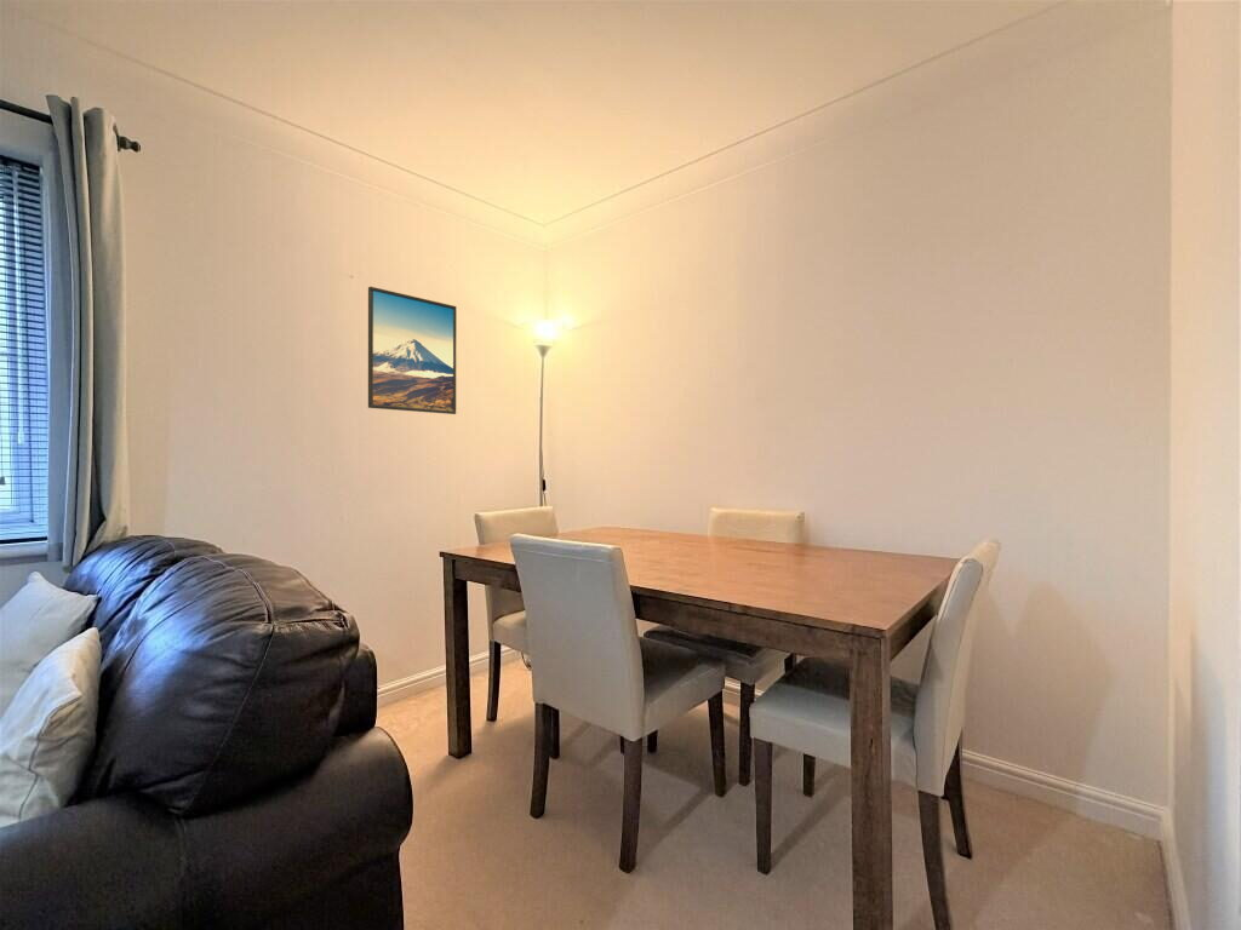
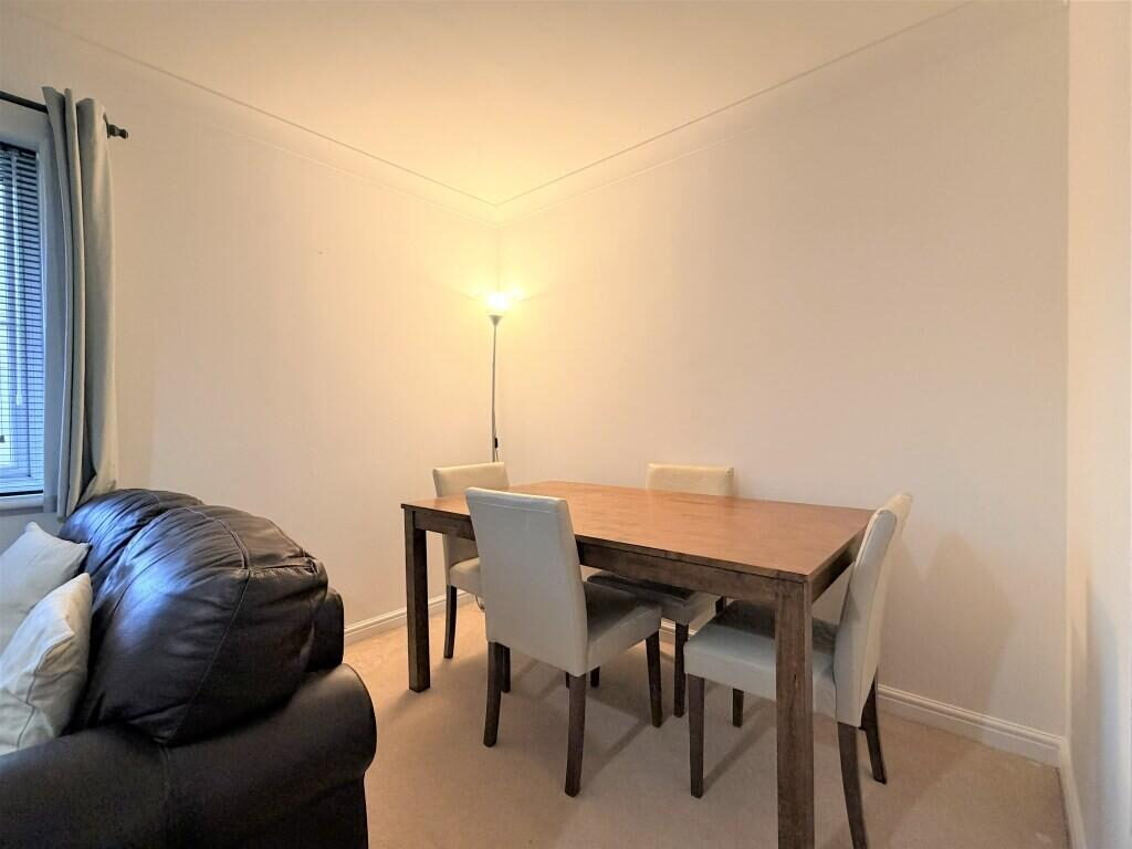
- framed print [367,286,458,415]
